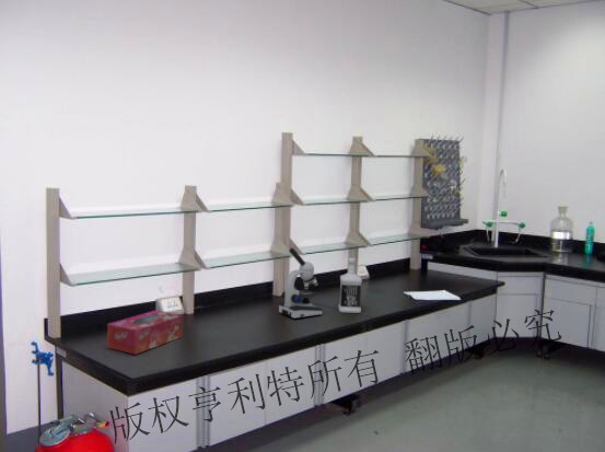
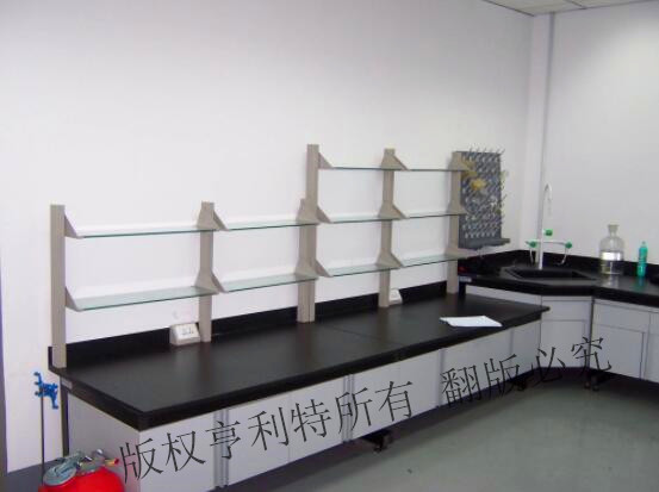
- tissue box [106,309,184,356]
- microscope [278,246,324,320]
- bottle [337,256,363,314]
